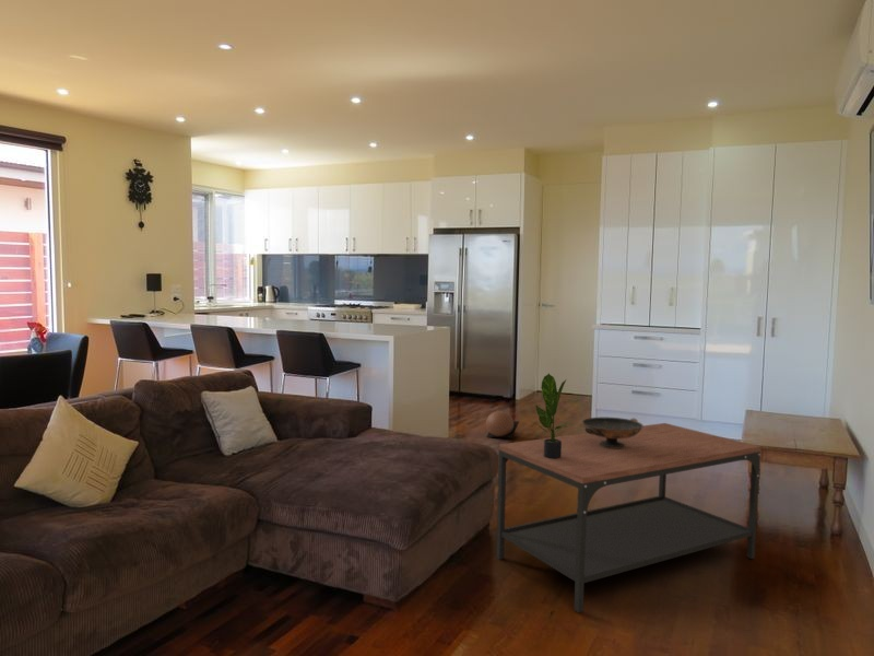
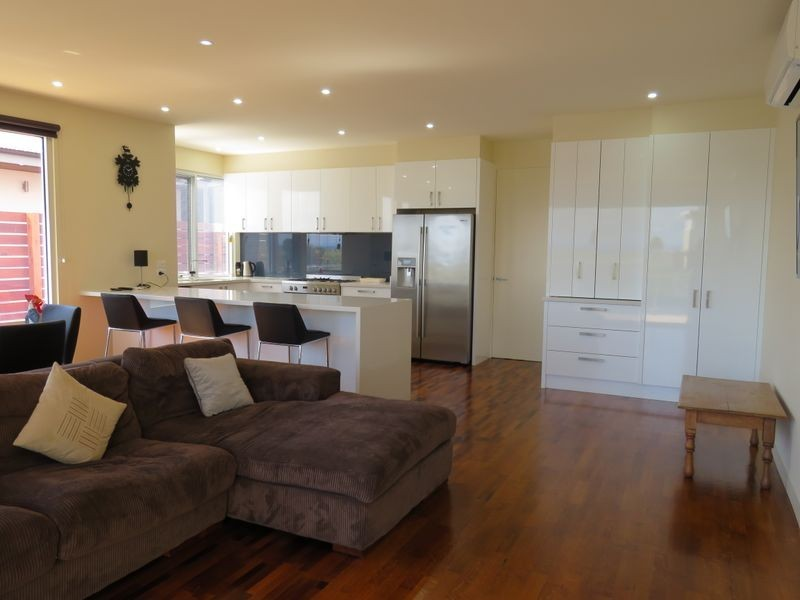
- potted plant [532,373,572,459]
- decorative bowl [581,417,643,448]
- coffee table [495,422,761,613]
- ball [485,410,520,438]
